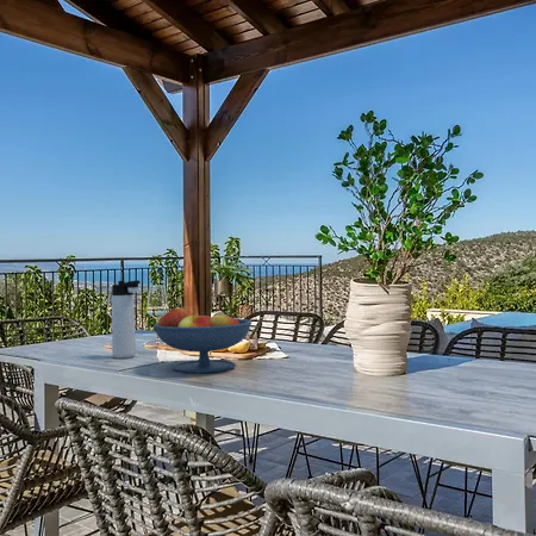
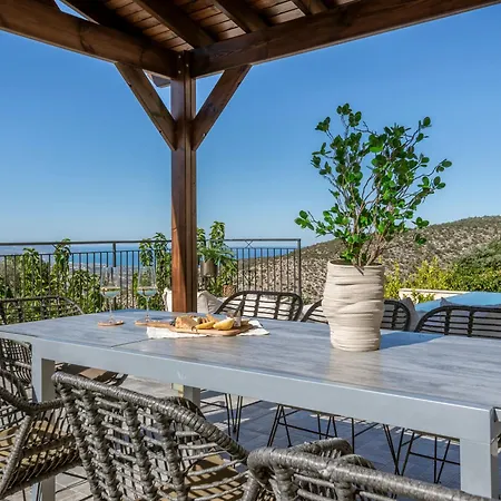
- fruit bowl [152,306,253,374]
- thermos bottle [111,279,141,360]
